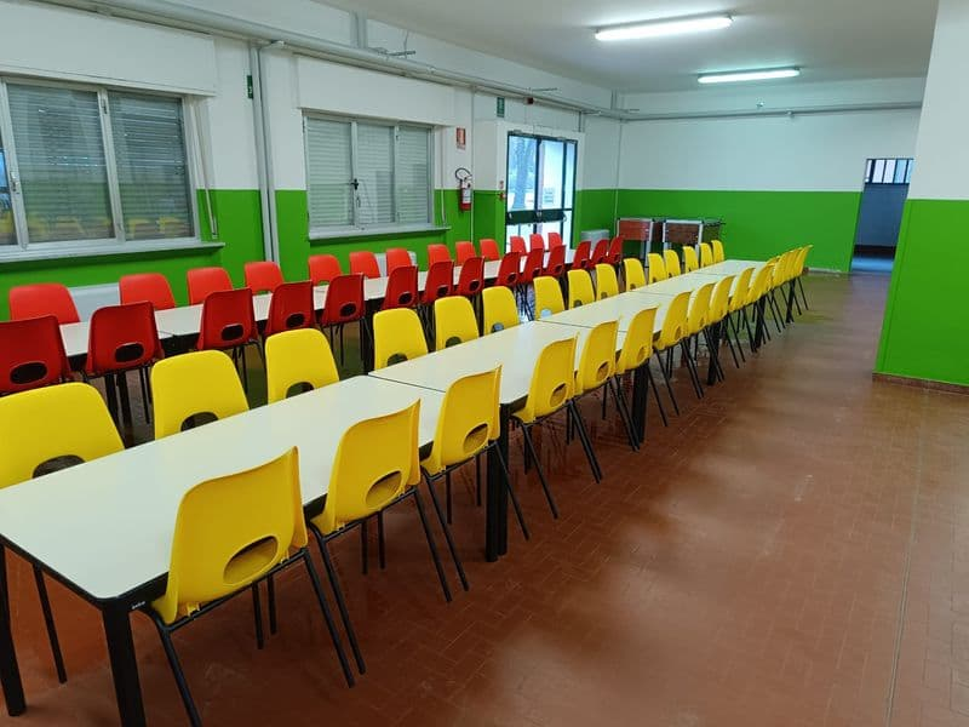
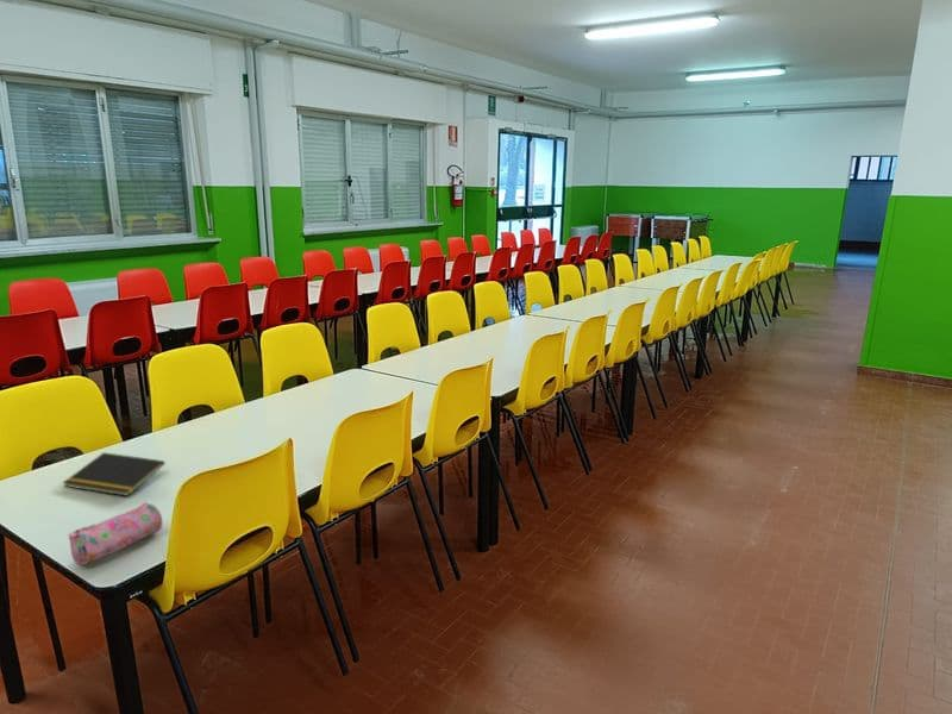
+ pencil case [67,501,164,565]
+ notepad [62,451,167,497]
